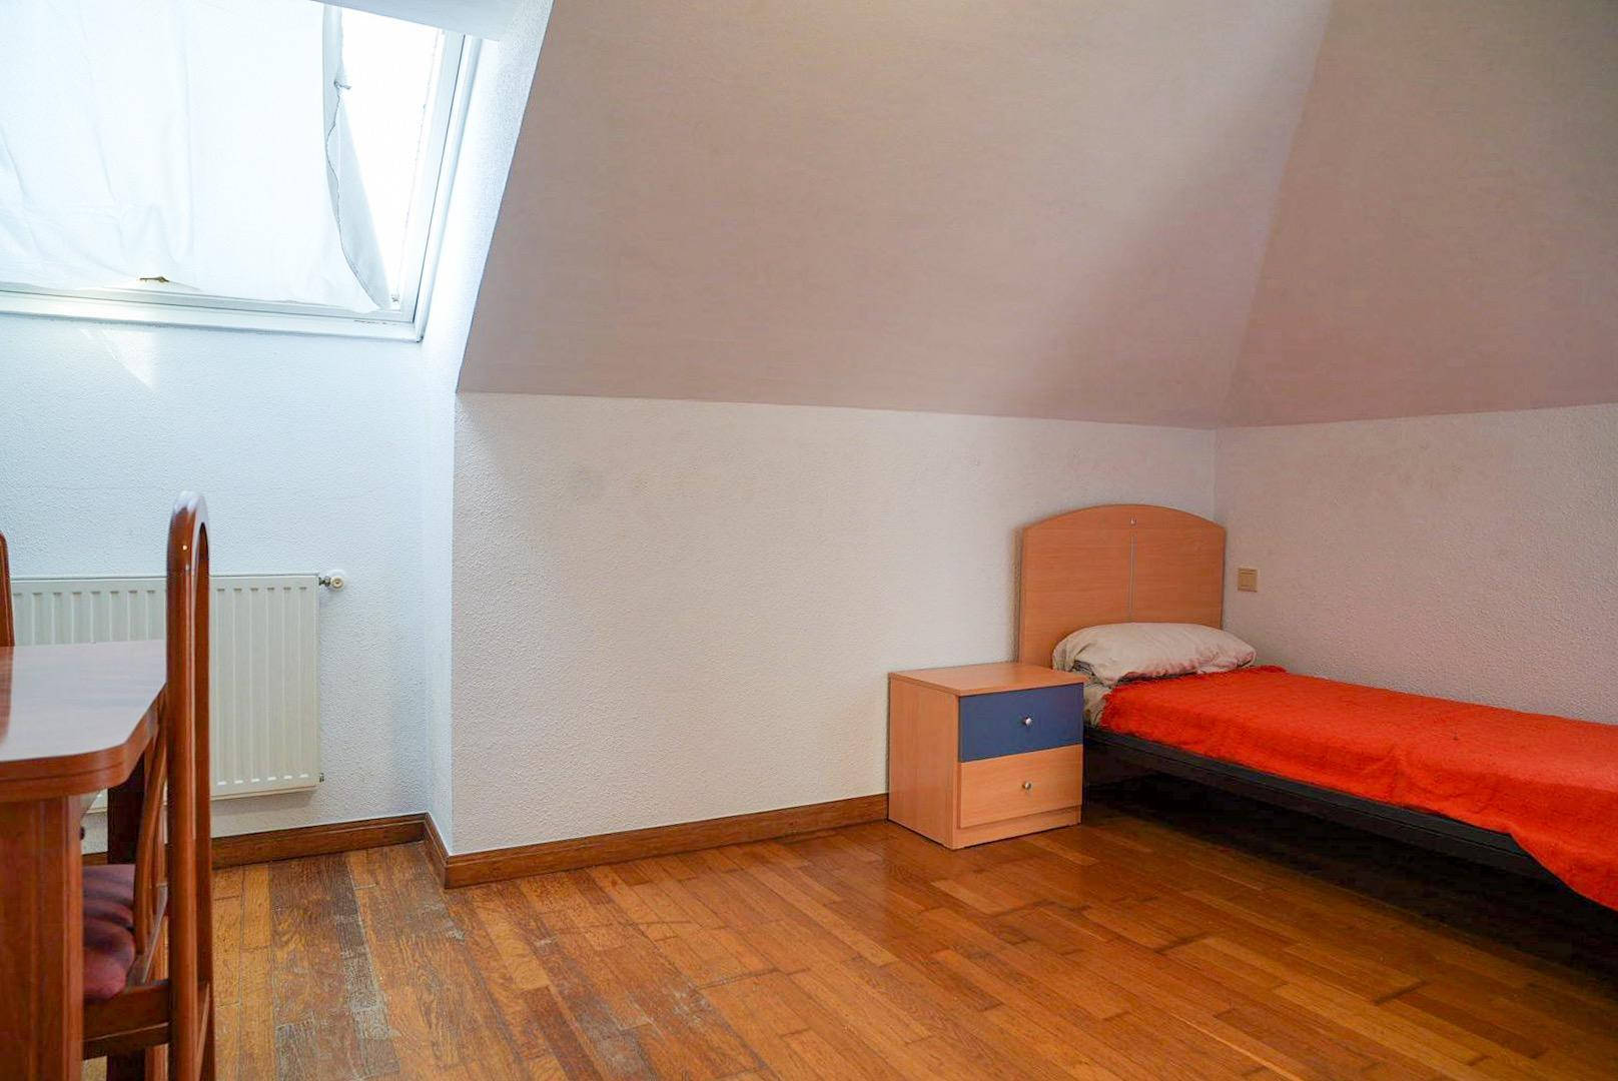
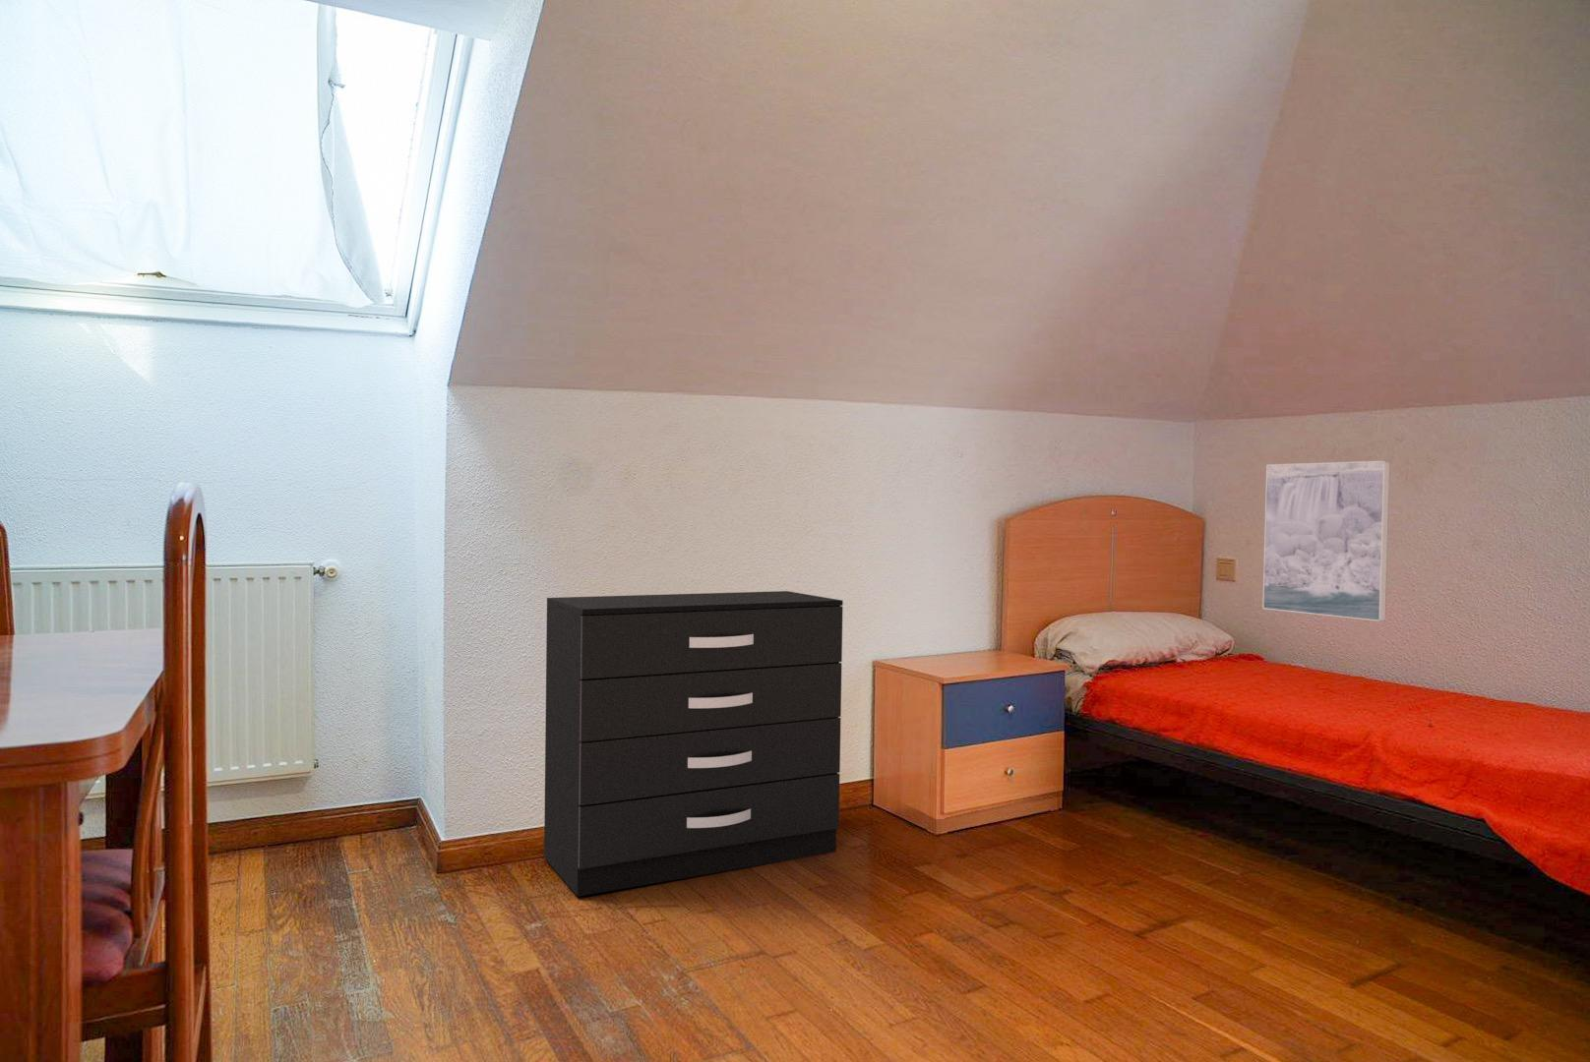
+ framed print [1262,460,1391,622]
+ dresser [543,590,844,897]
